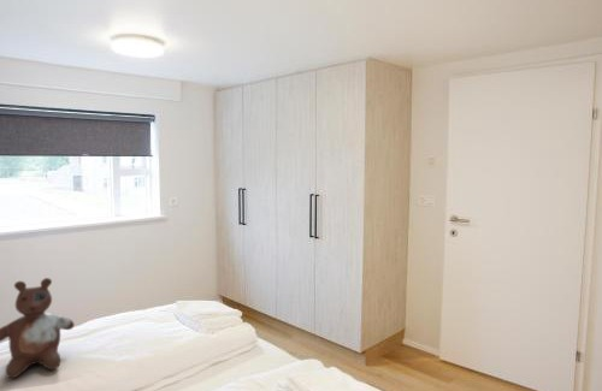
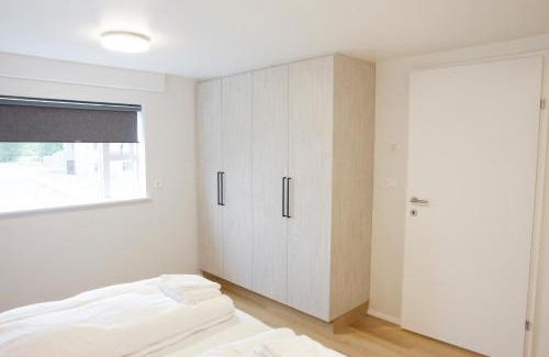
- stuffed bear [0,277,76,379]
